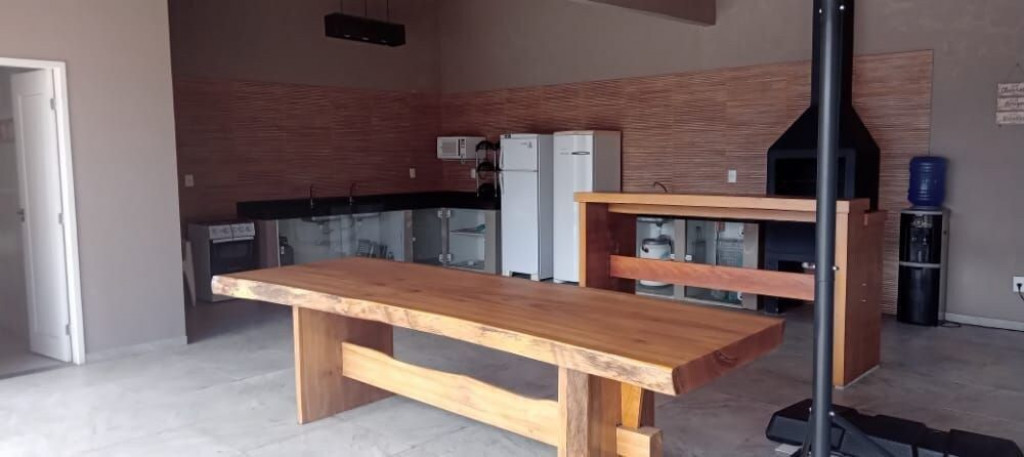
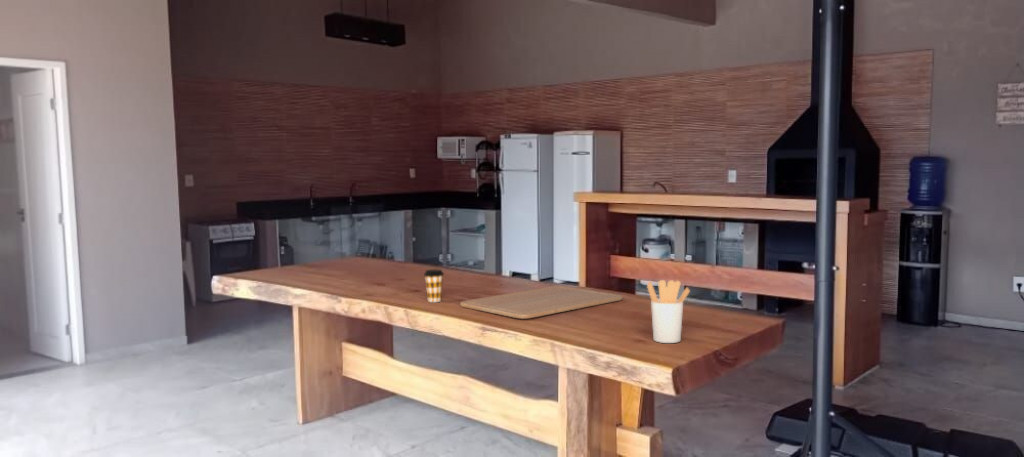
+ utensil holder [646,279,691,344]
+ coffee cup [423,269,445,303]
+ chopping board [459,285,623,320]
